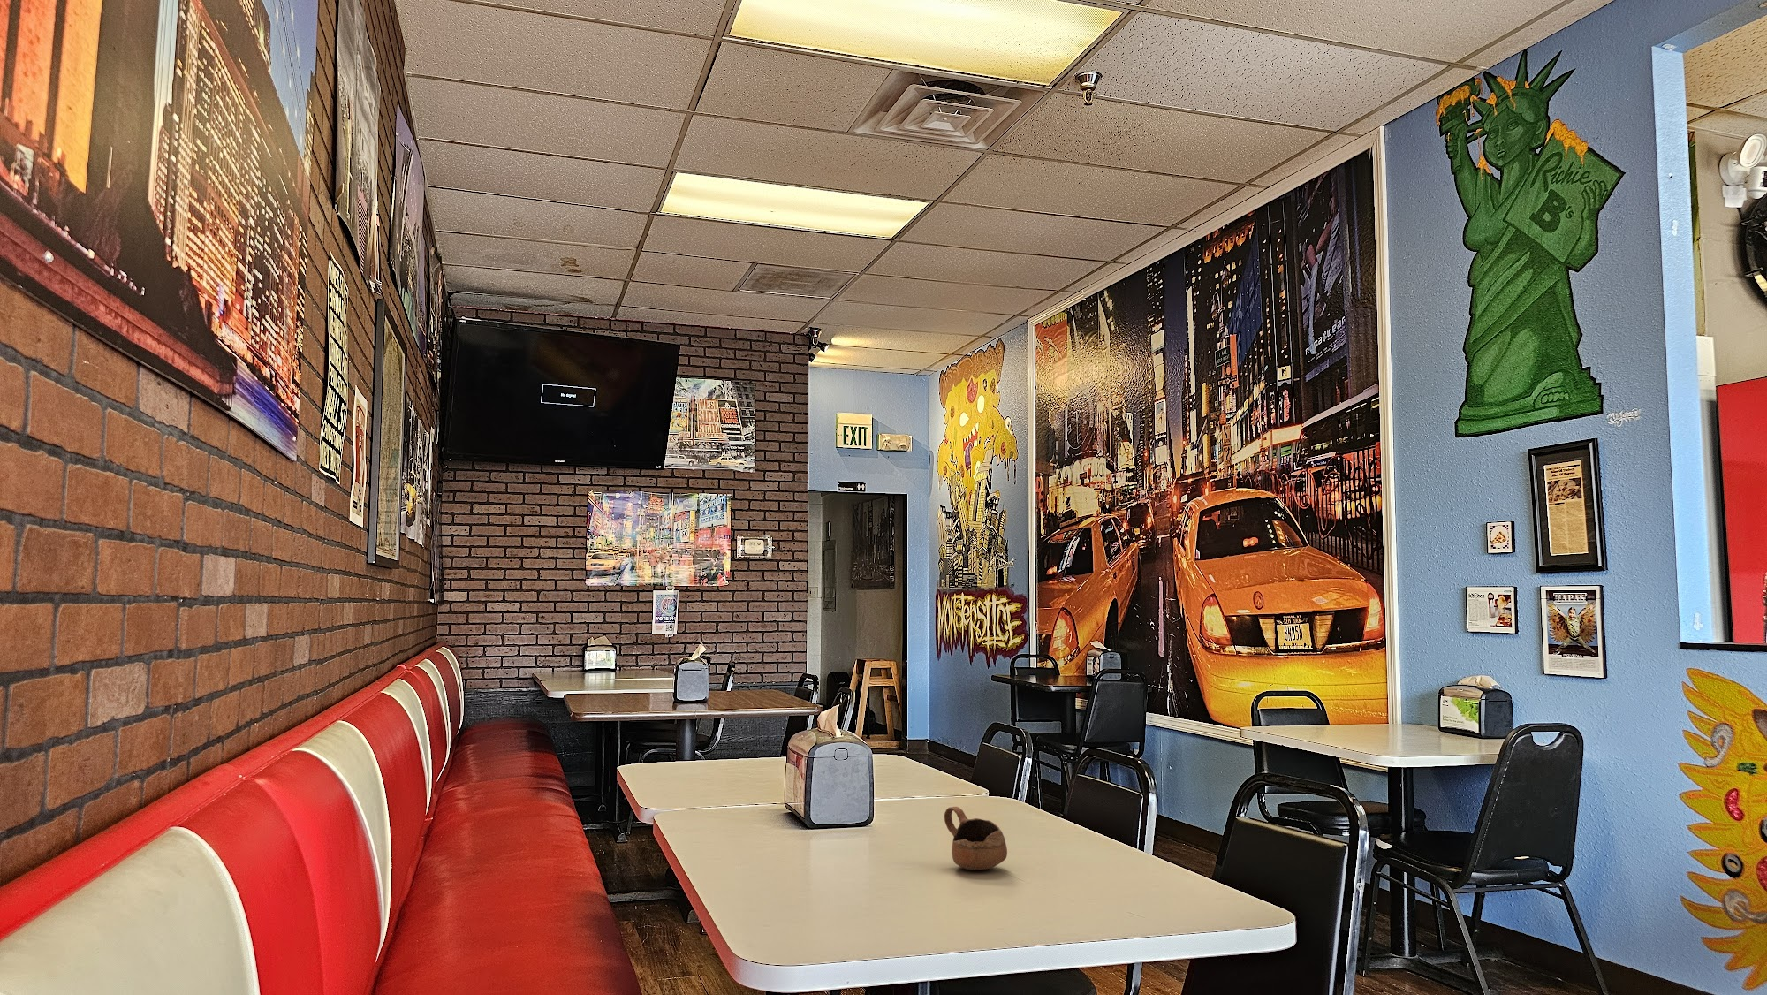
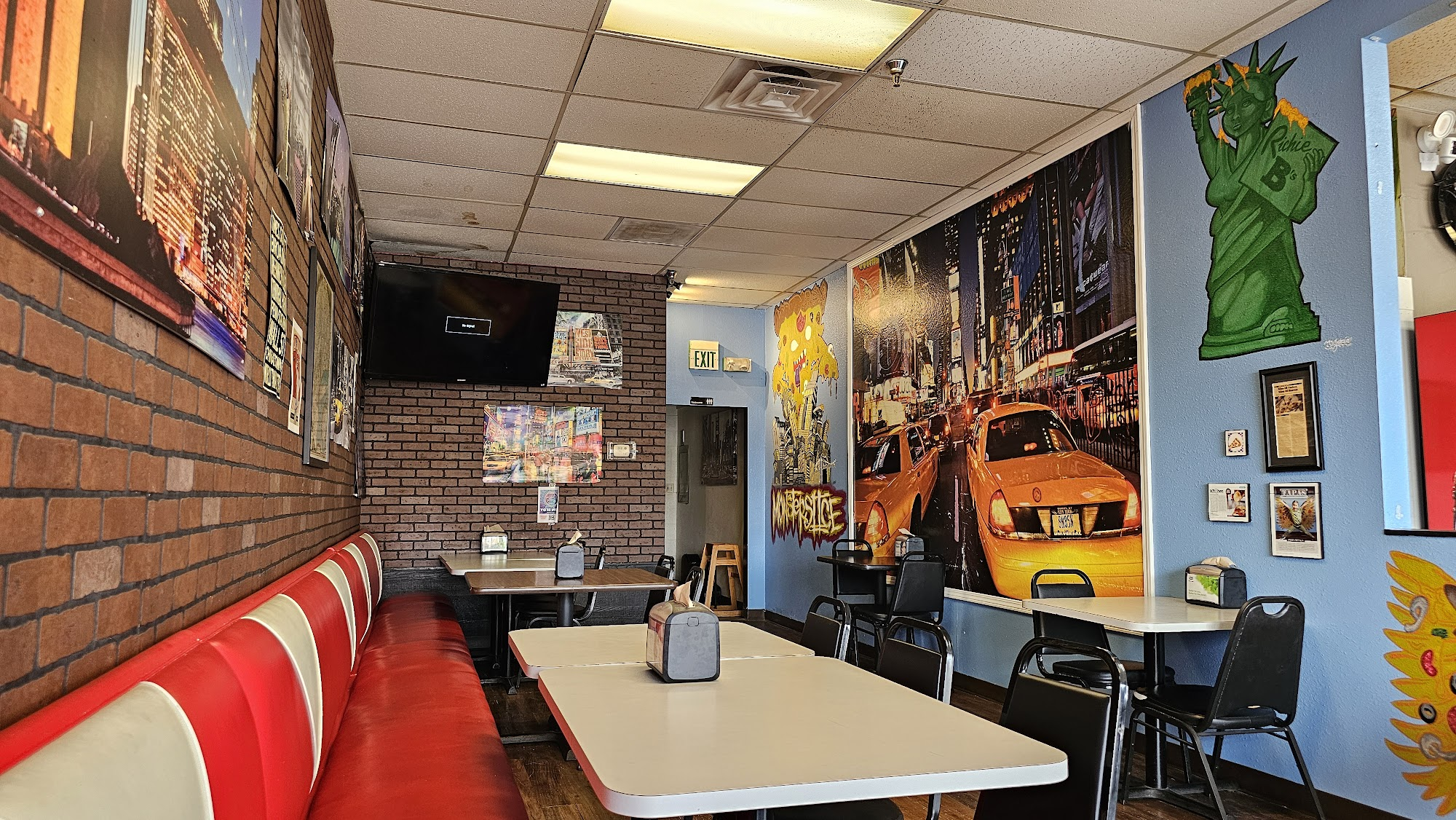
- cup [944,806,1009,870]
